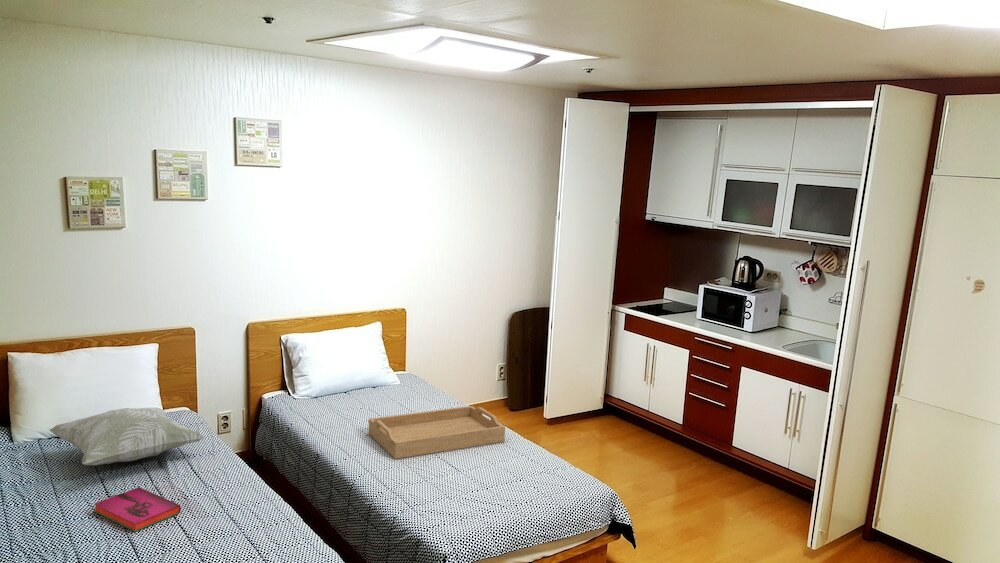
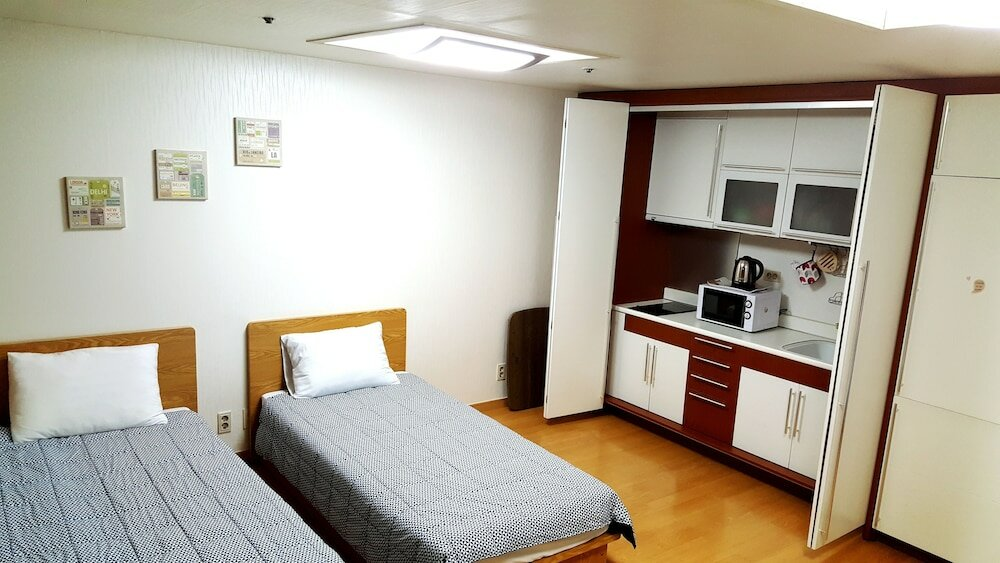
- decorative pillow [49,407,205,466]
- hardback book [93,486,182,533]
- serving tray [367,405,506,460]
